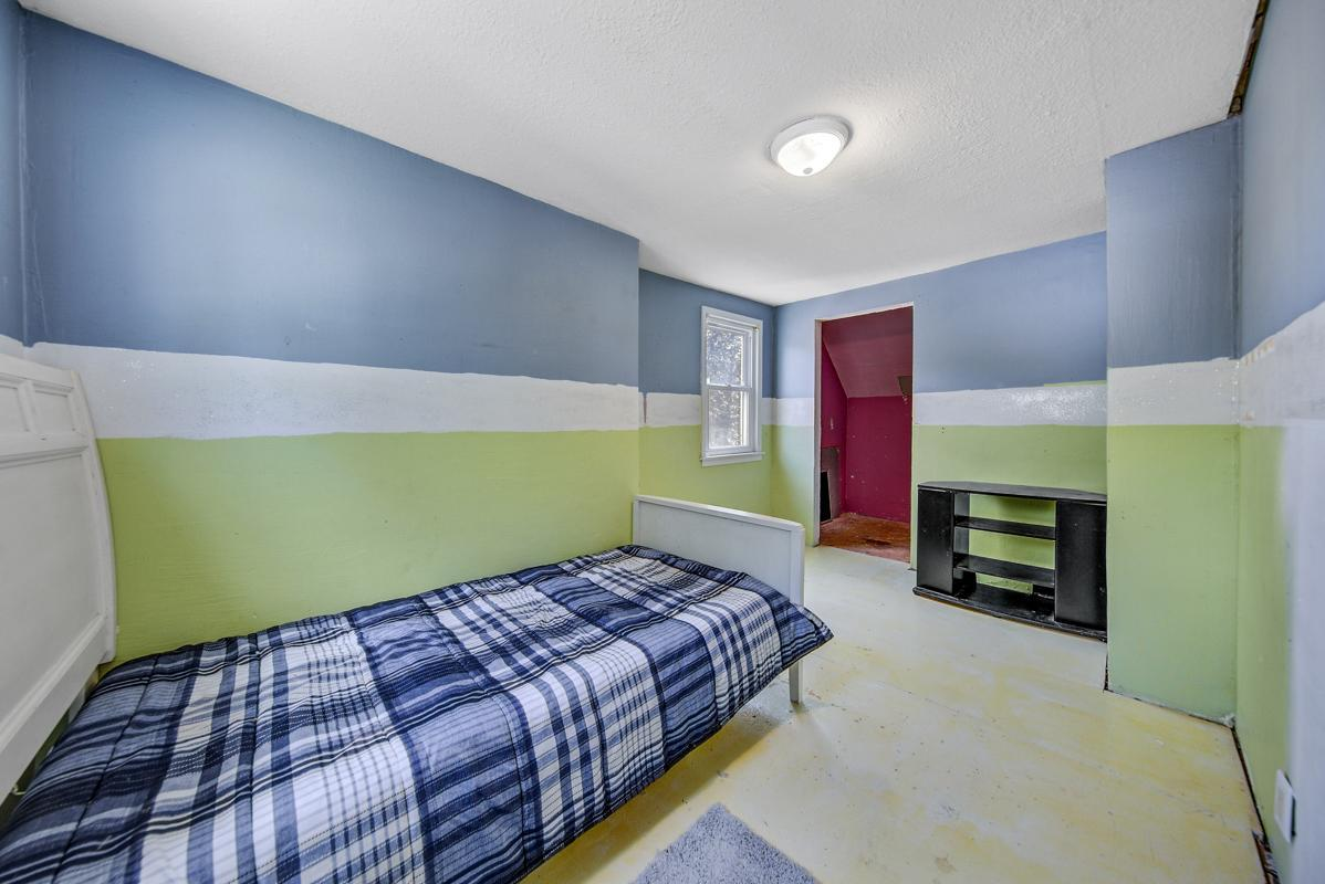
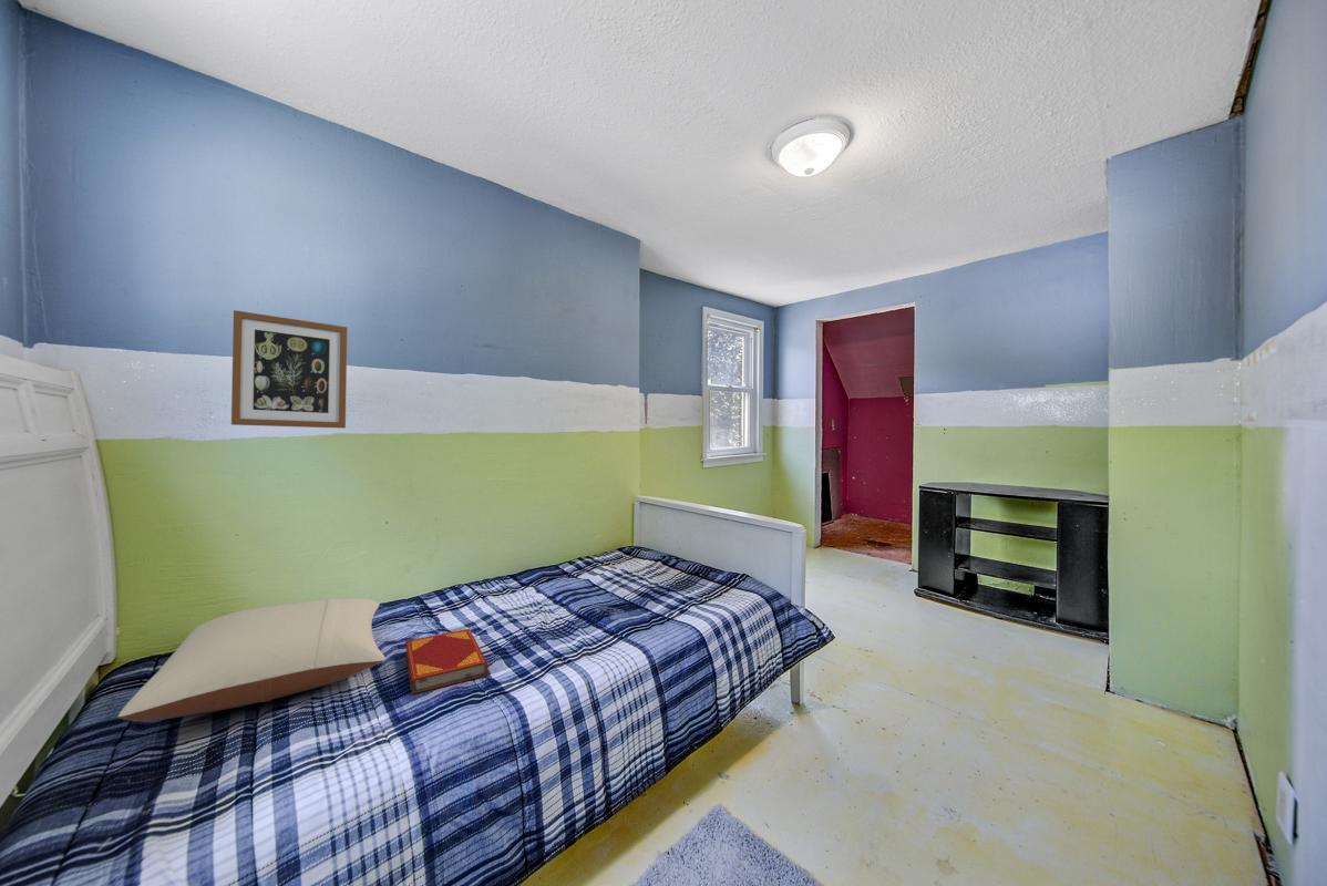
+ wall art [230,309,349,430]
+ hardback book [404,628,490,696]
+ pillow [116,597,387,722]
